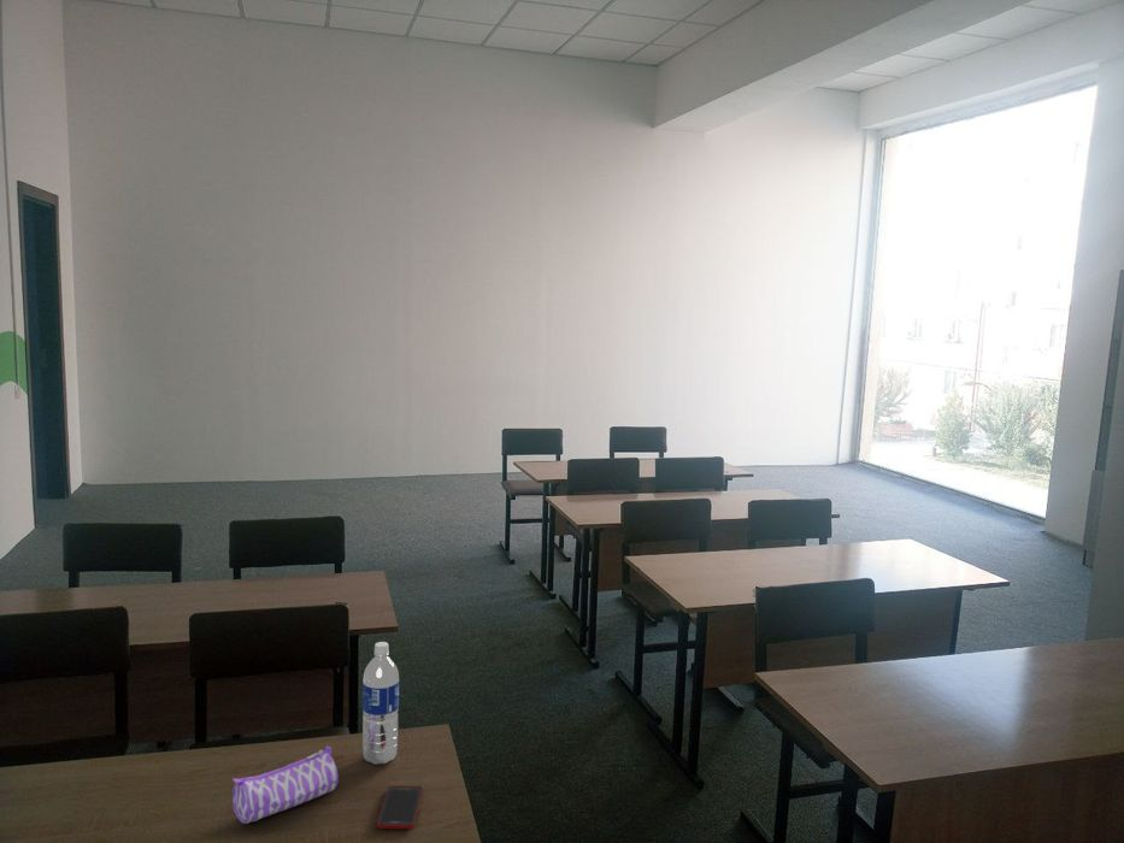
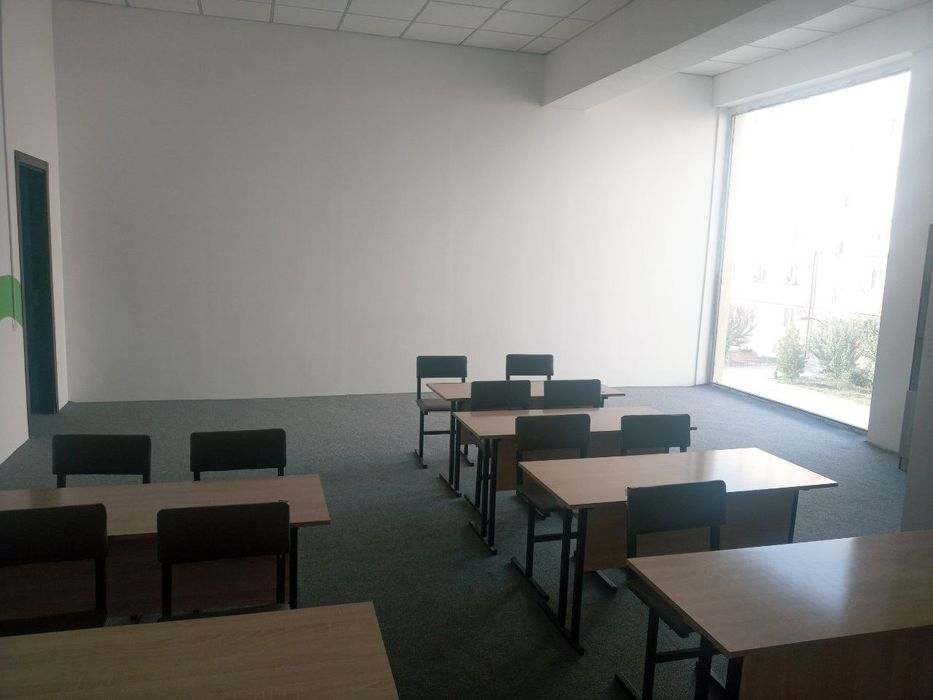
- pencil case [231,744,340,825]
- water bottle [361,641,400,766]
- cell phone [376,784,424,830]
